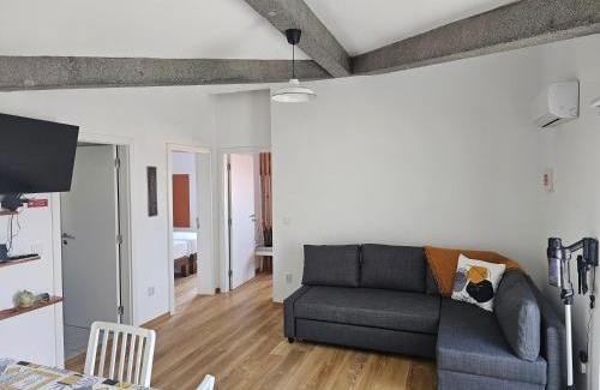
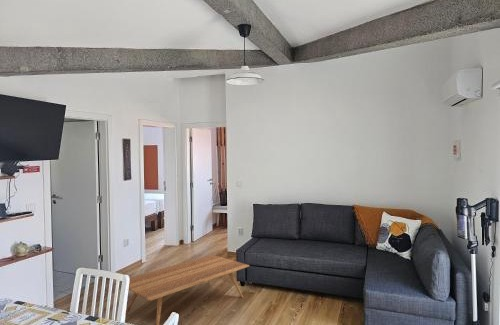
+ coffee table [125,254,250,325]
